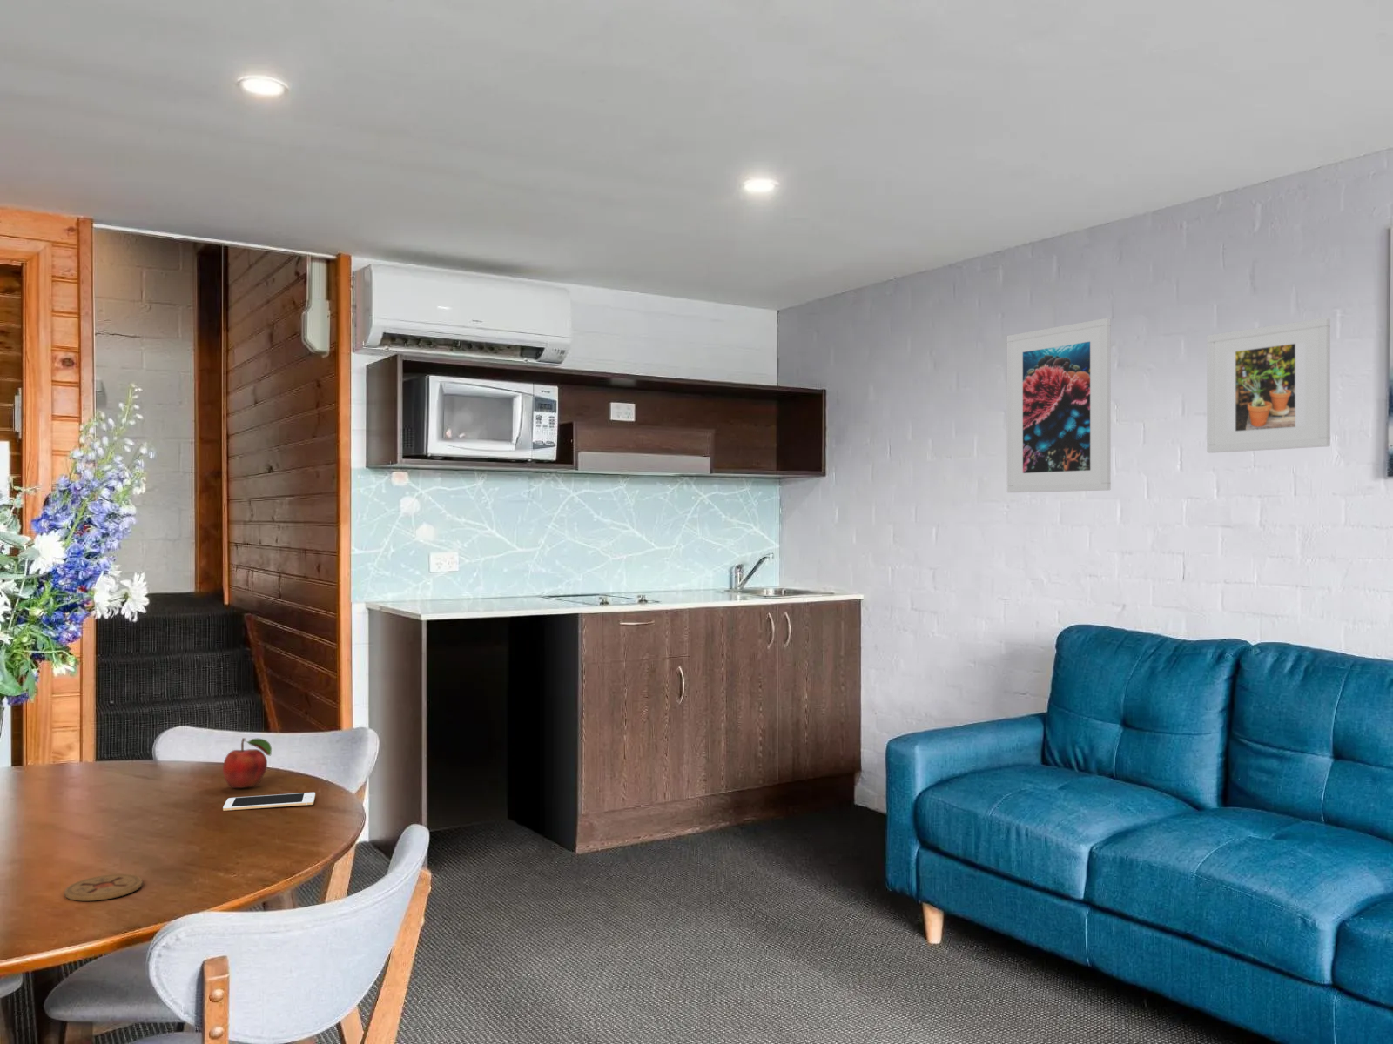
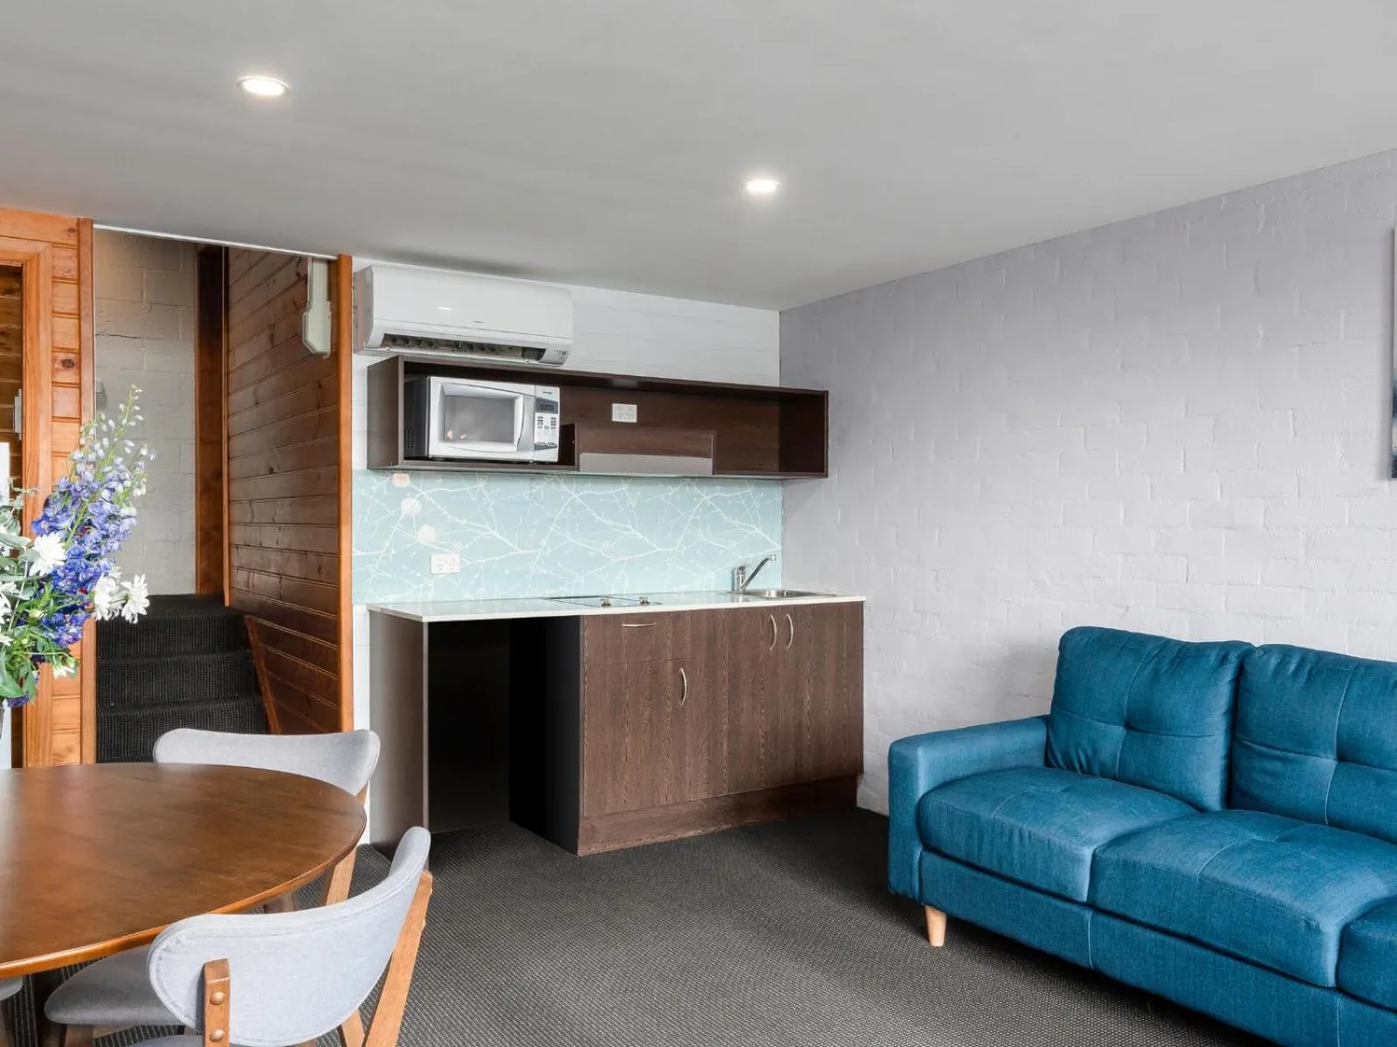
- cell phone [222,792,316,812]
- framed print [1205,317,1332,454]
- coaster [64,874,143,903]
- fruit [222,737,272,790]
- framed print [1007,318,1112,493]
